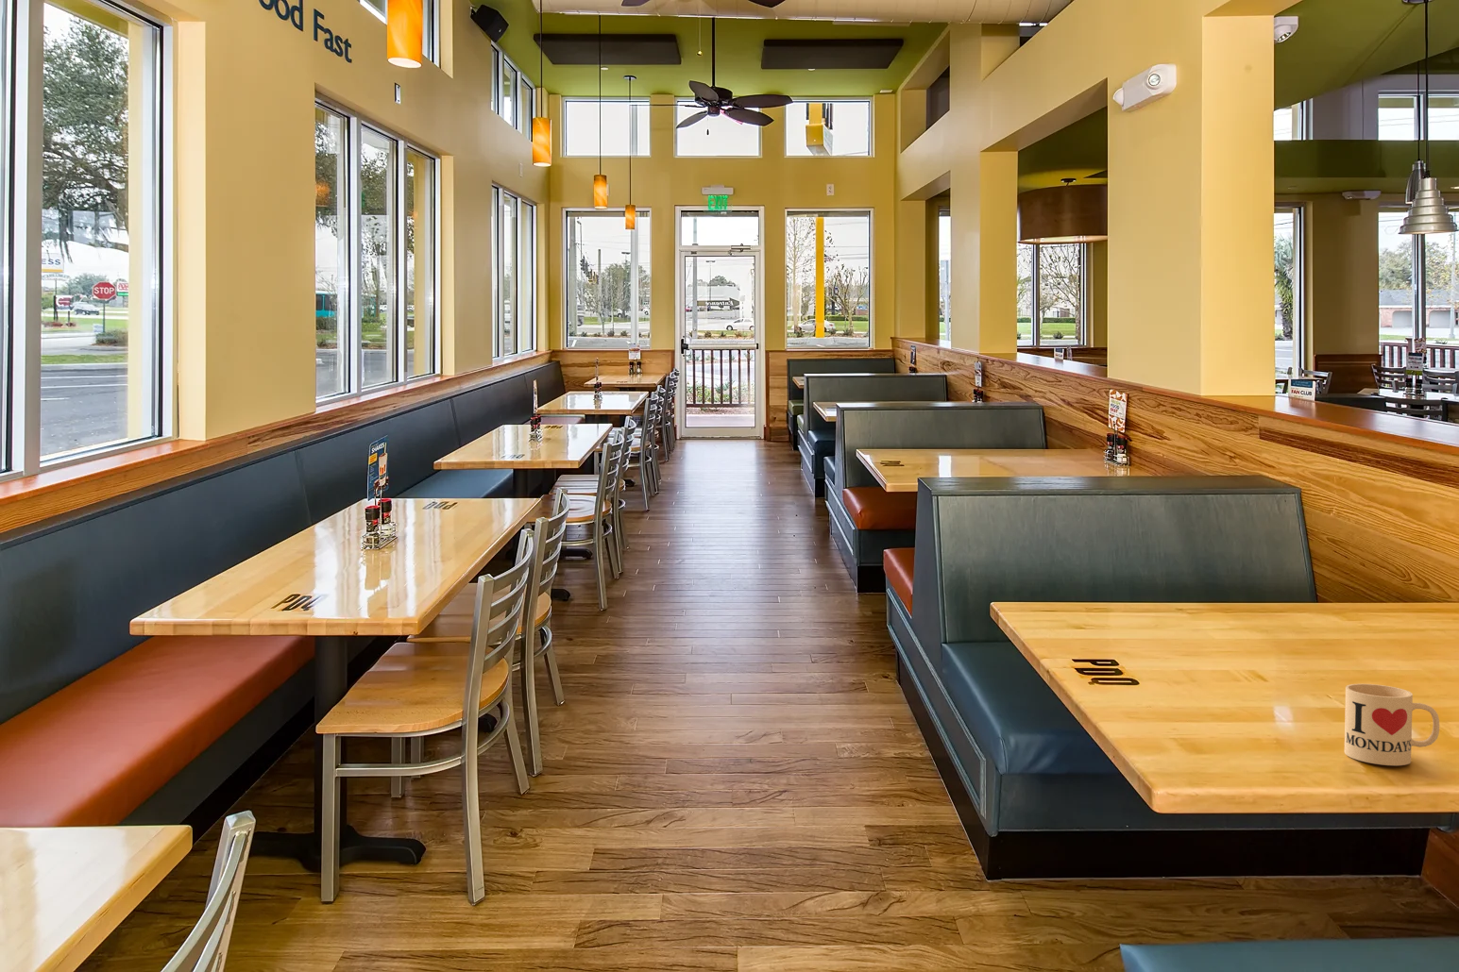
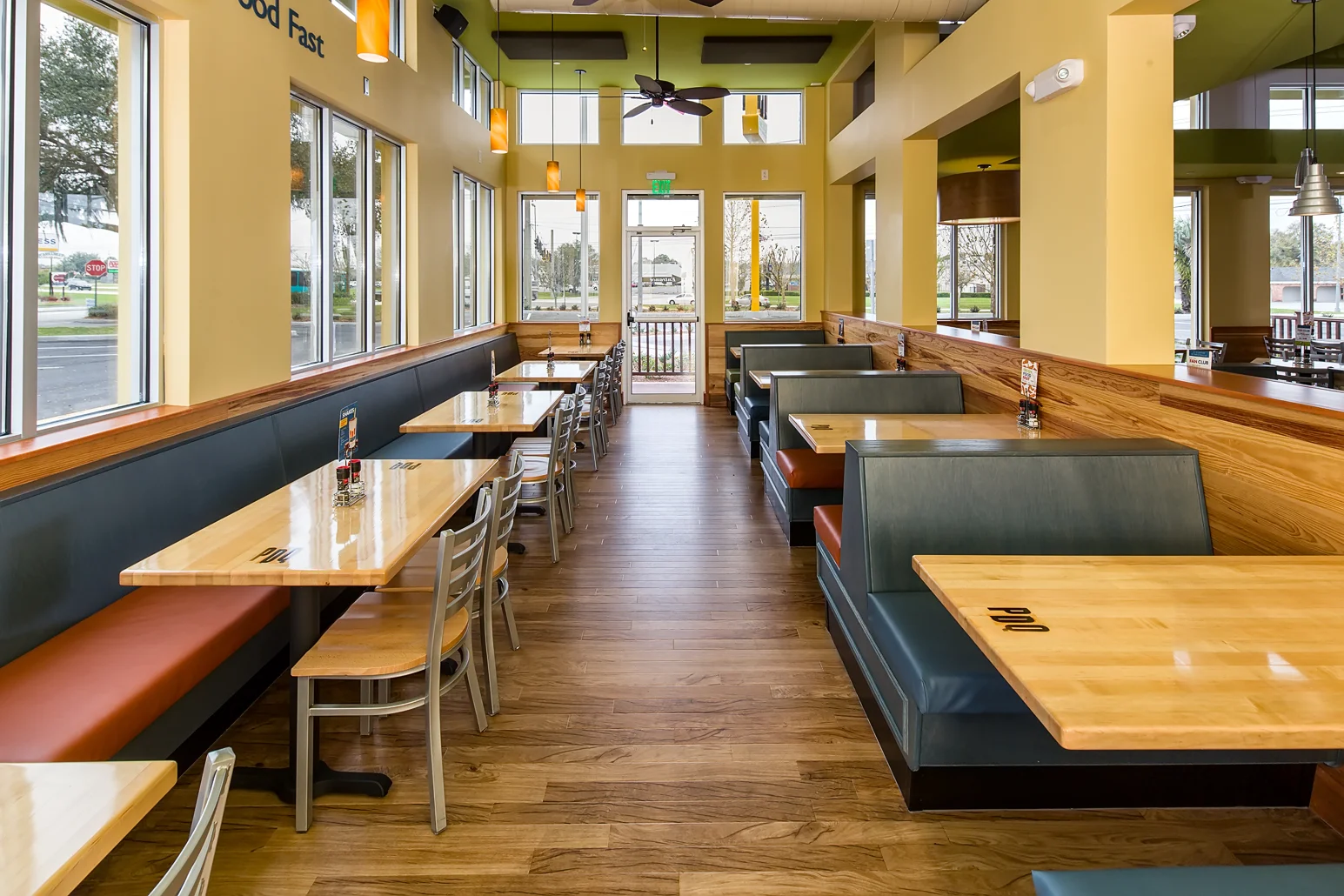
- mug [1344,683,1441,766]
